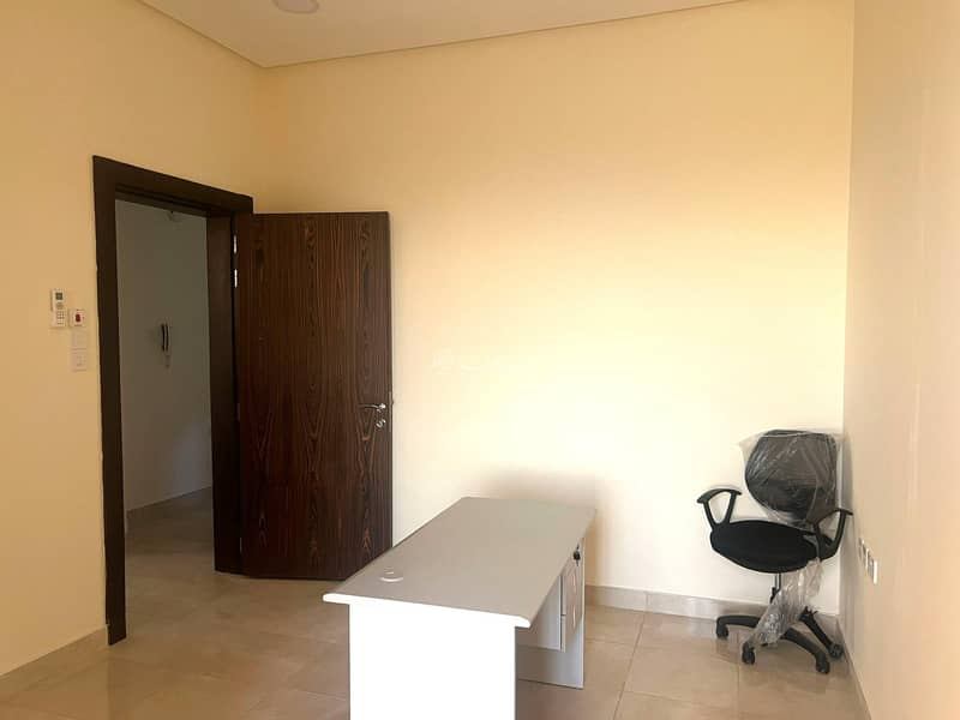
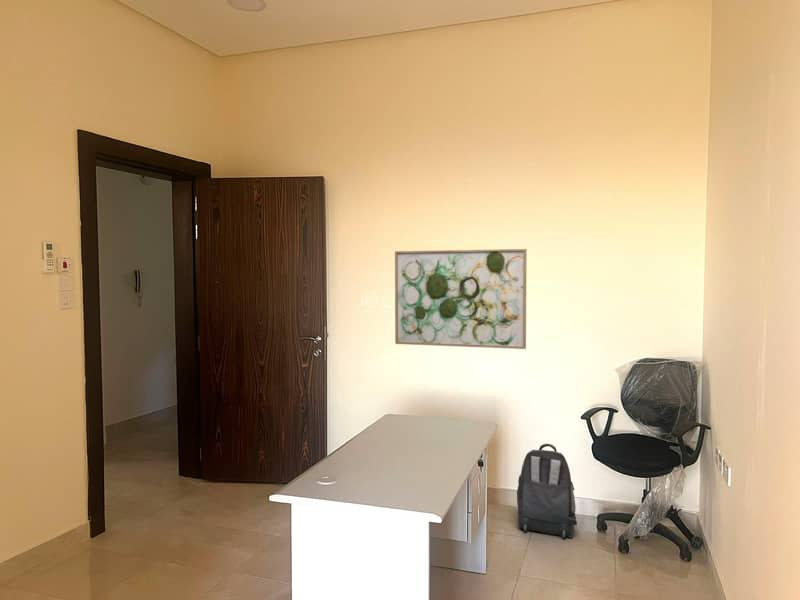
+ wall art [394,248,528,350]
+ backpack [516,443,578,539]
